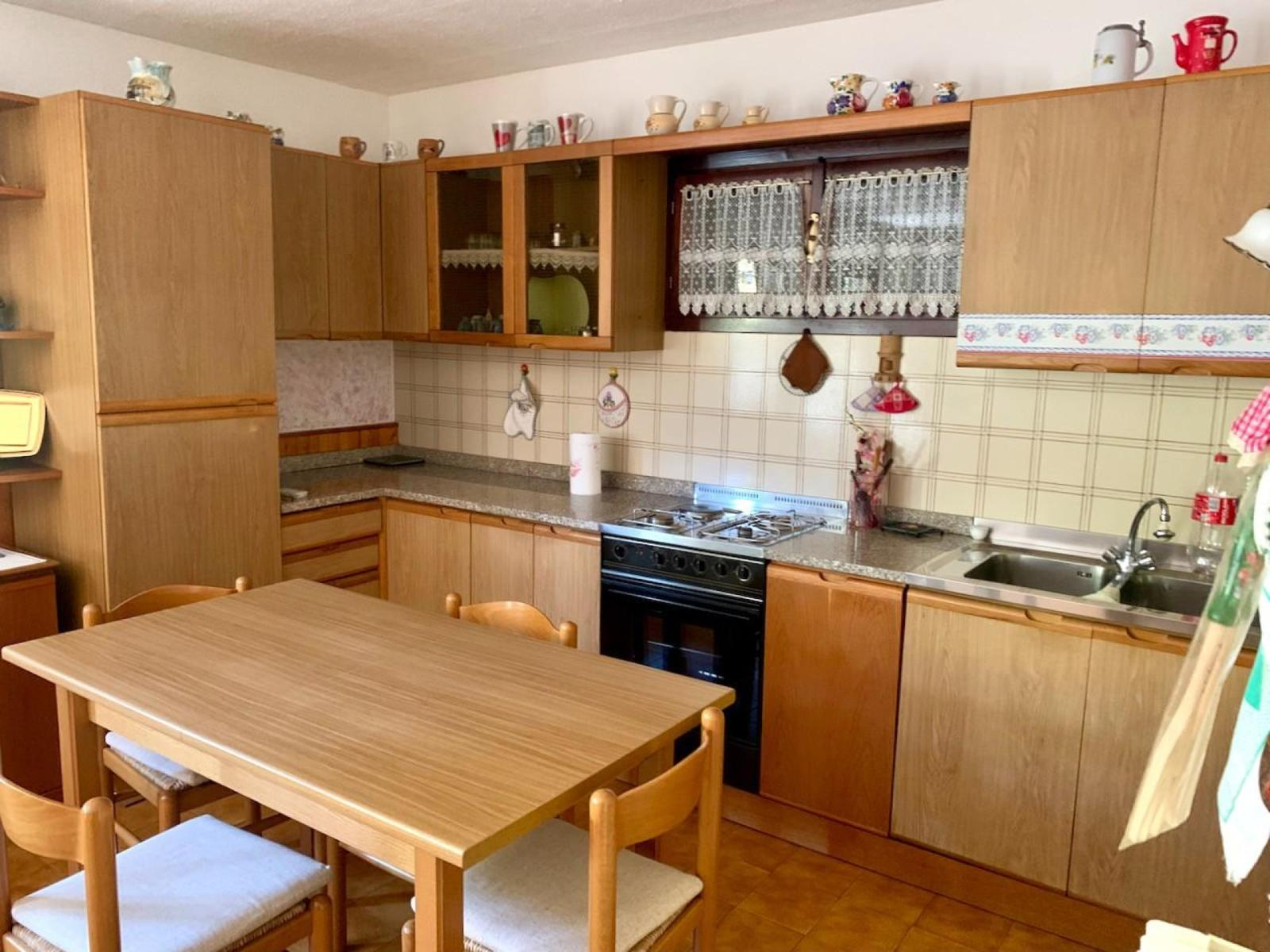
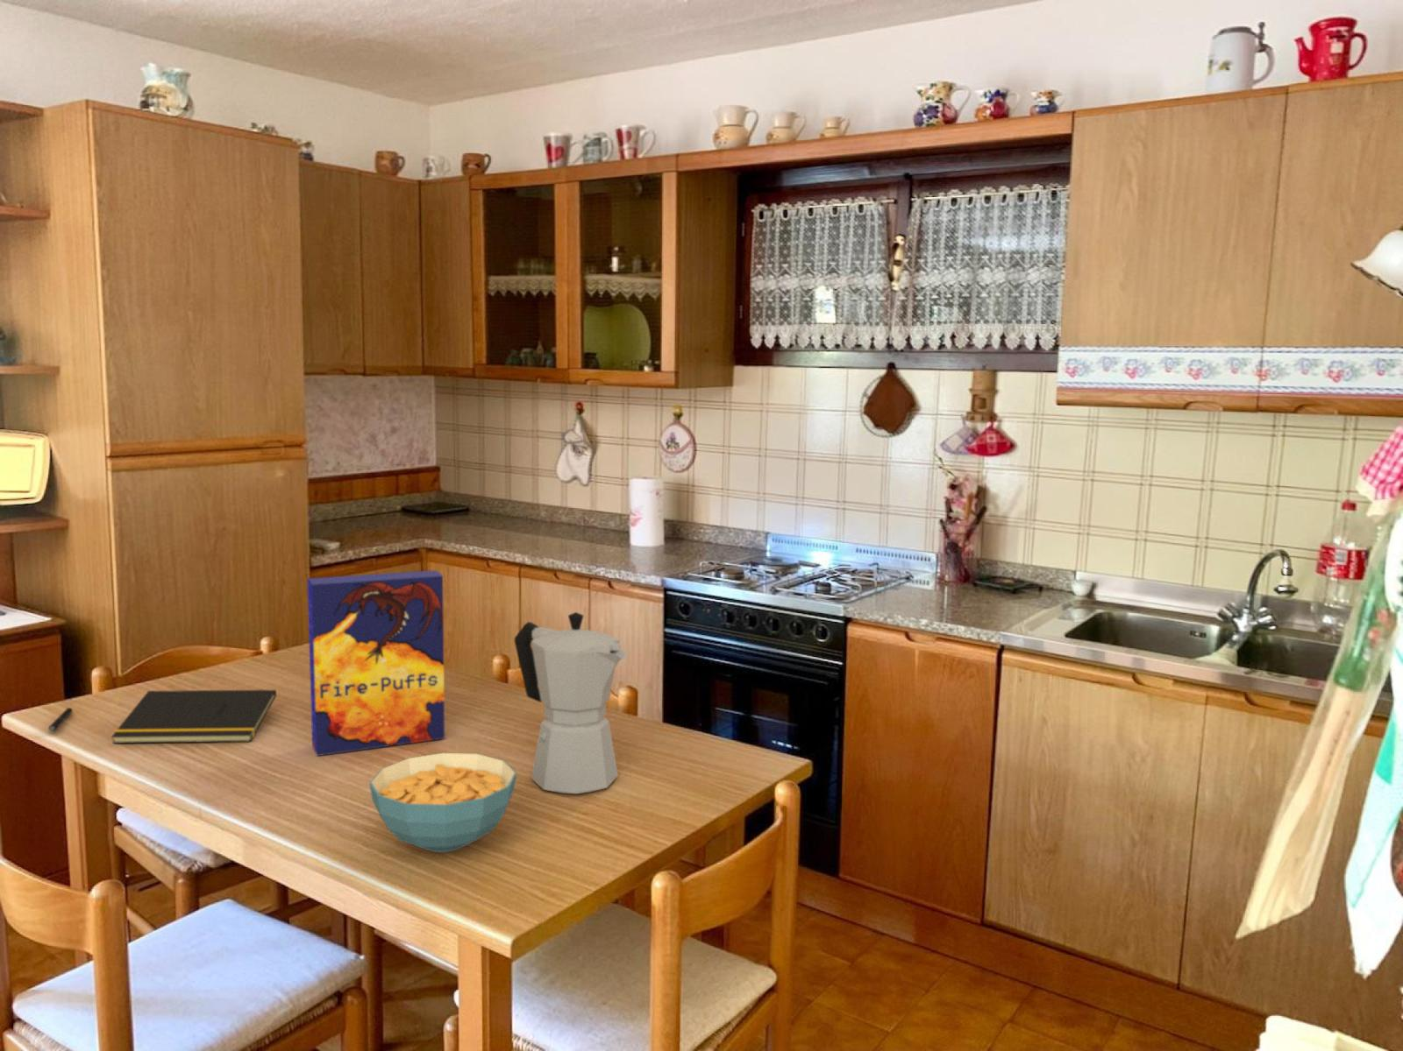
+ moka pot [514,612,627,795]
+ cereal box [306,570,445,756]
+ cereal bowl [368,752,517,853]
+ notepad [110,689,277,744]
+ pen [48,707,74,733]
